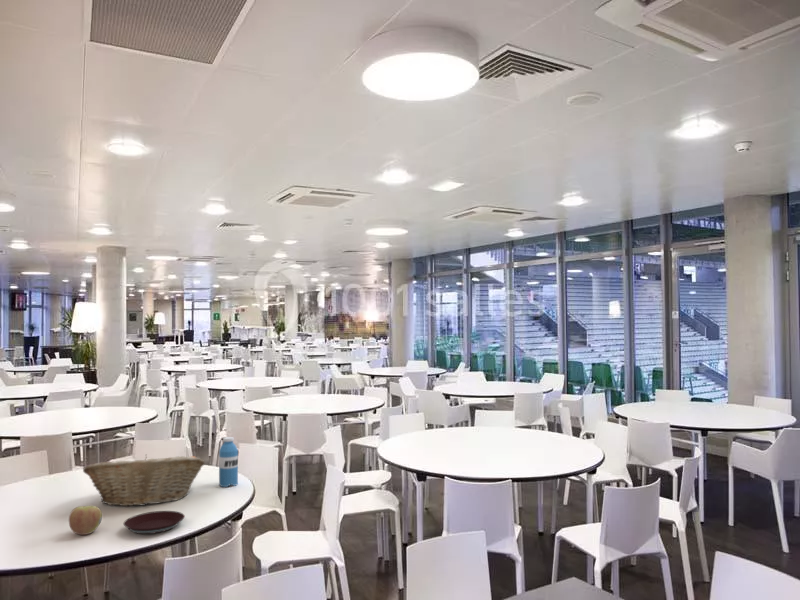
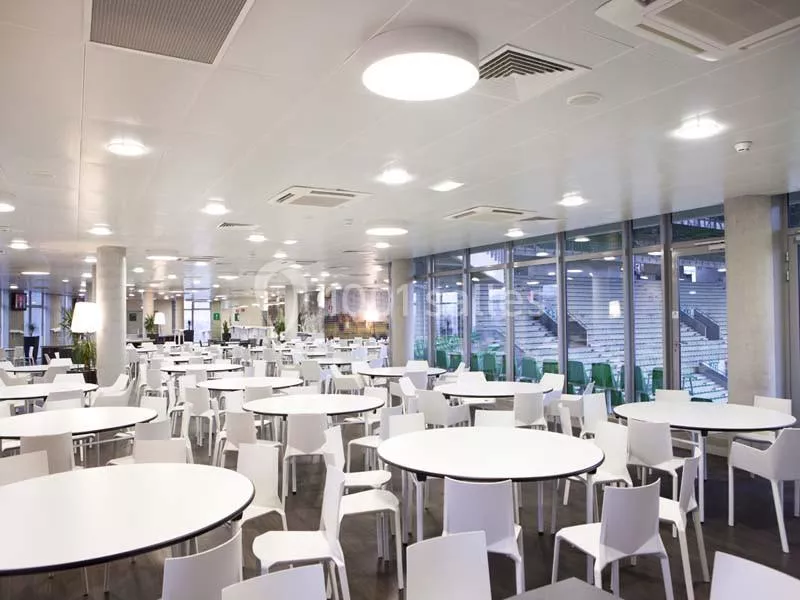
- plate [123,510,185,535]
- water bottle [218,436,239,488]
- apple [68,505,103,536]
- fruit basket [82,454,206,507]
